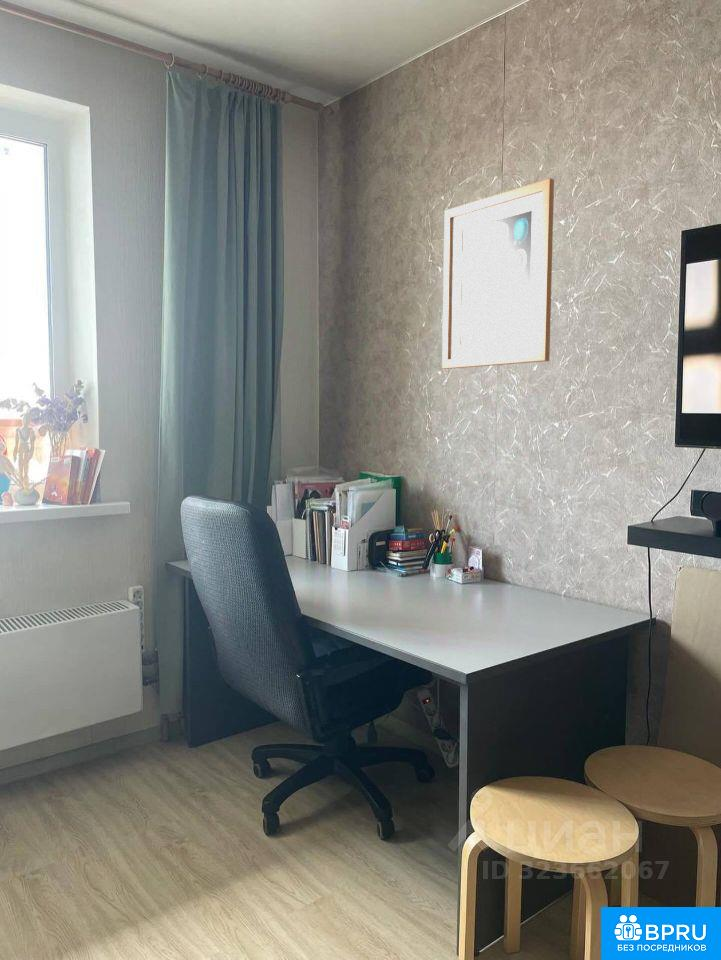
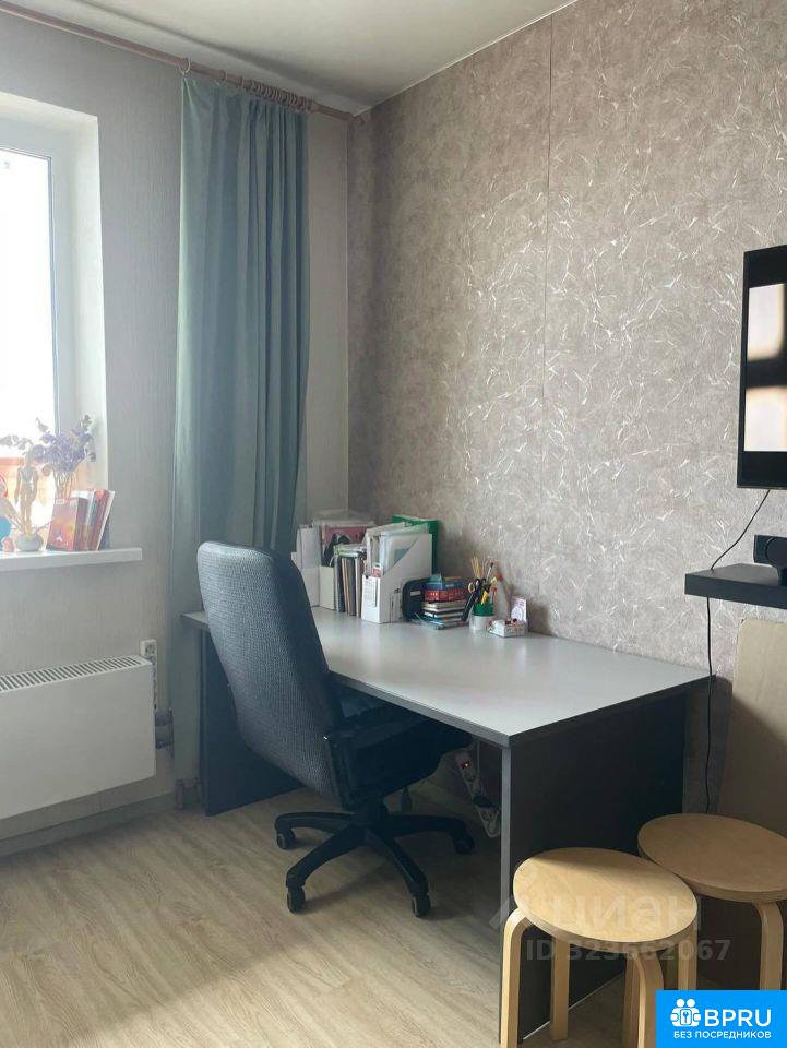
- wall art [441,177,555,370]
